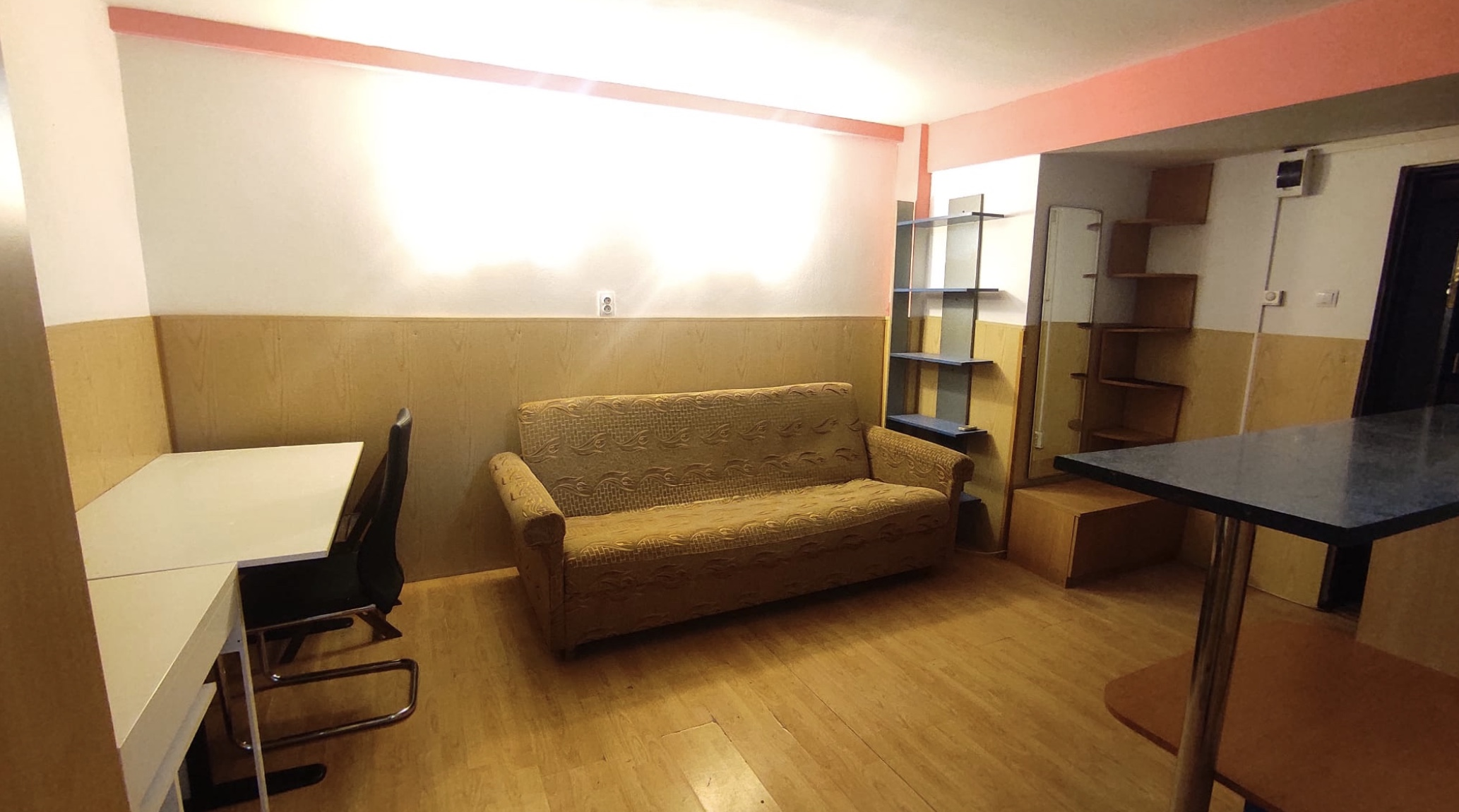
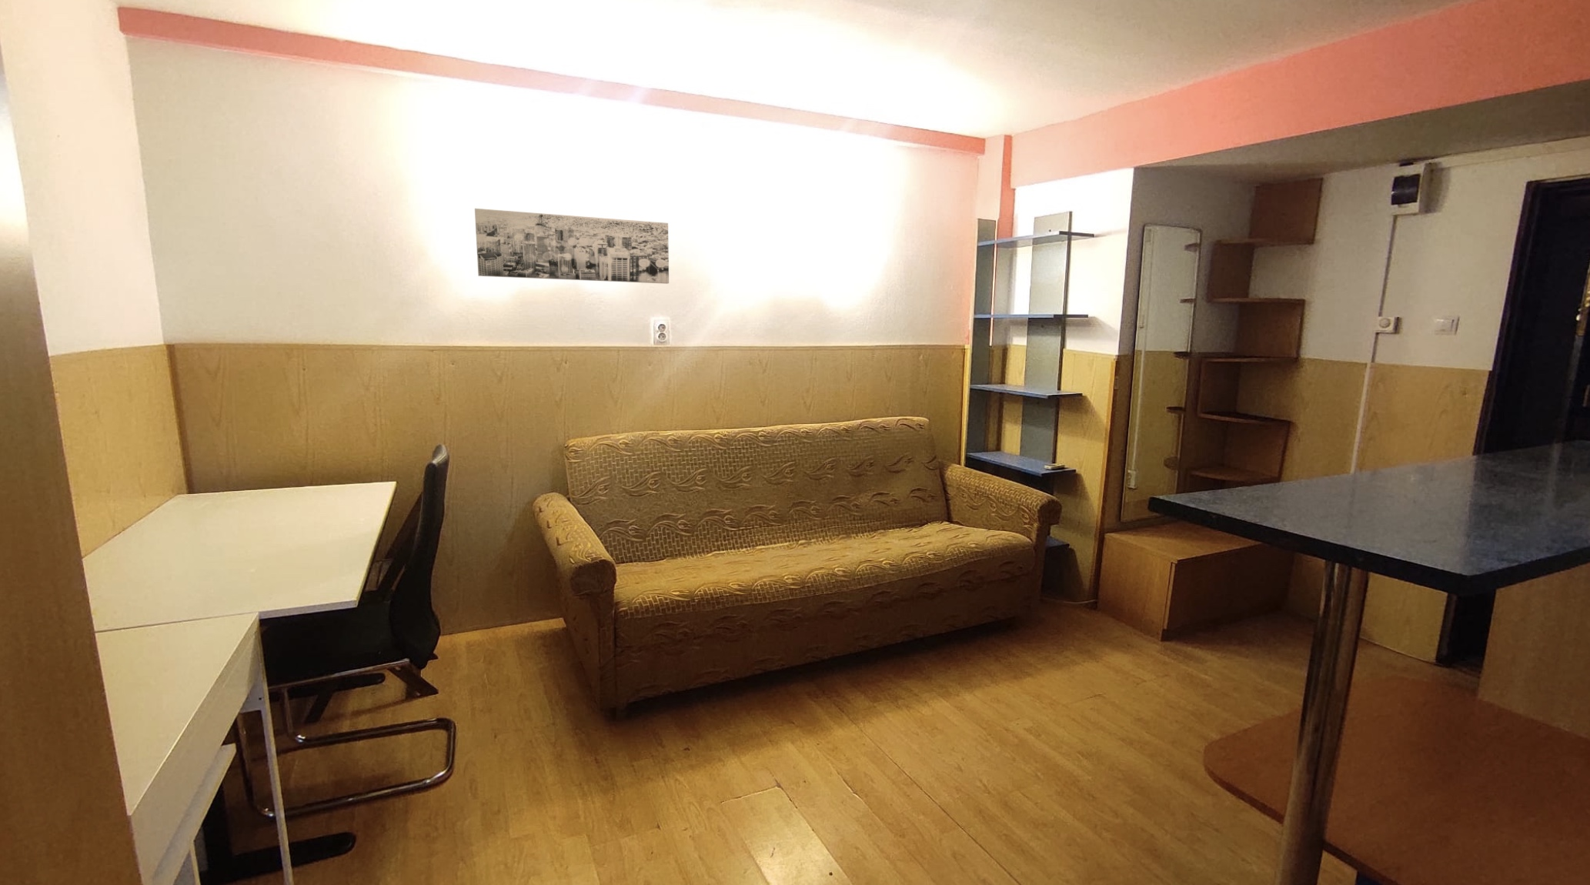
+ wall art [474,208,669,284]
